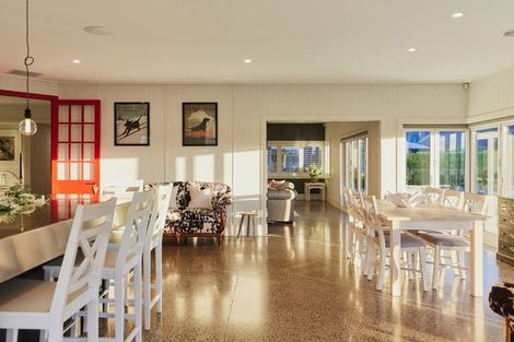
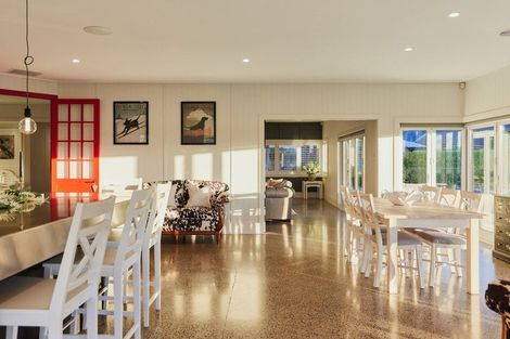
- stool [236,211,259,241]
